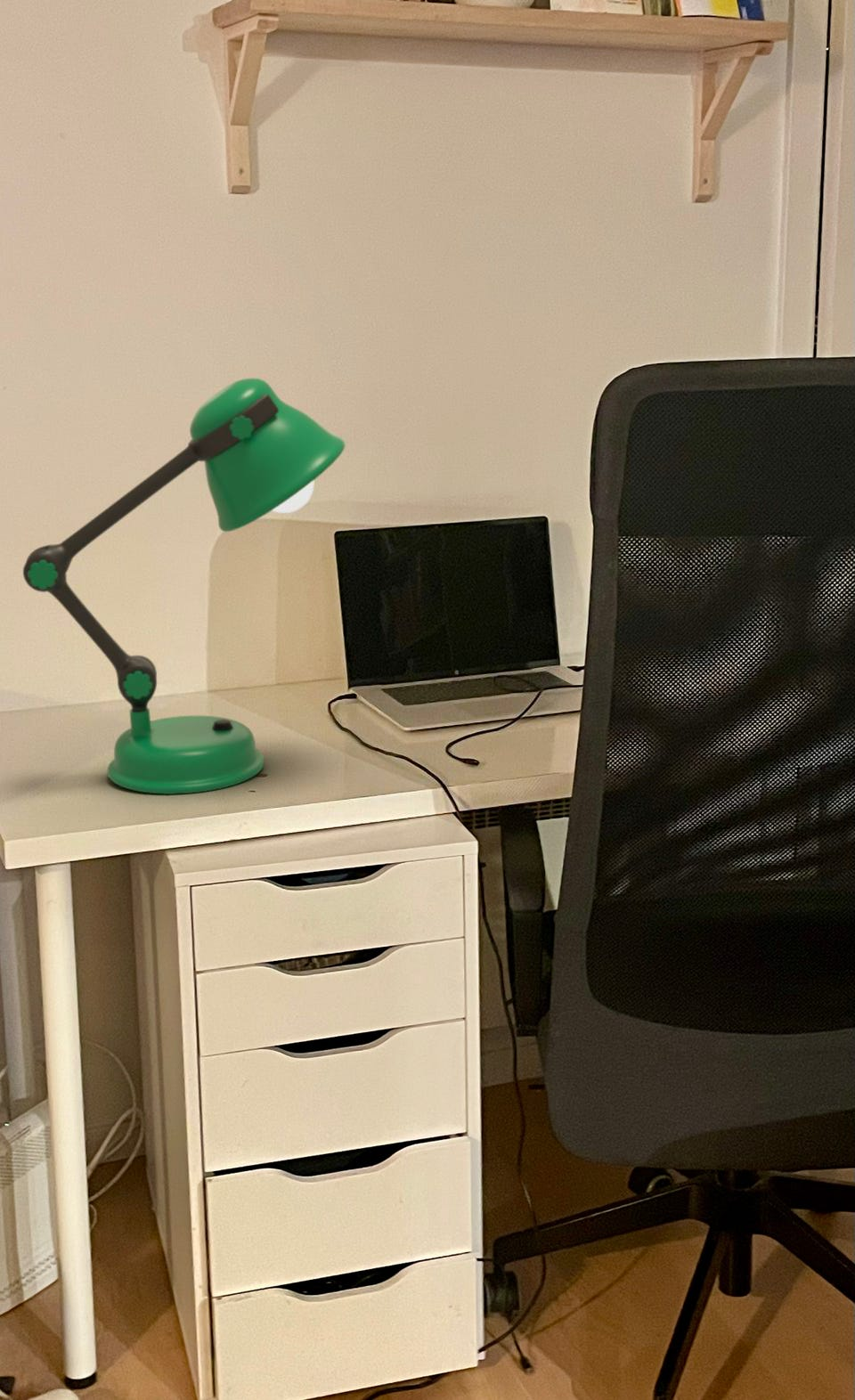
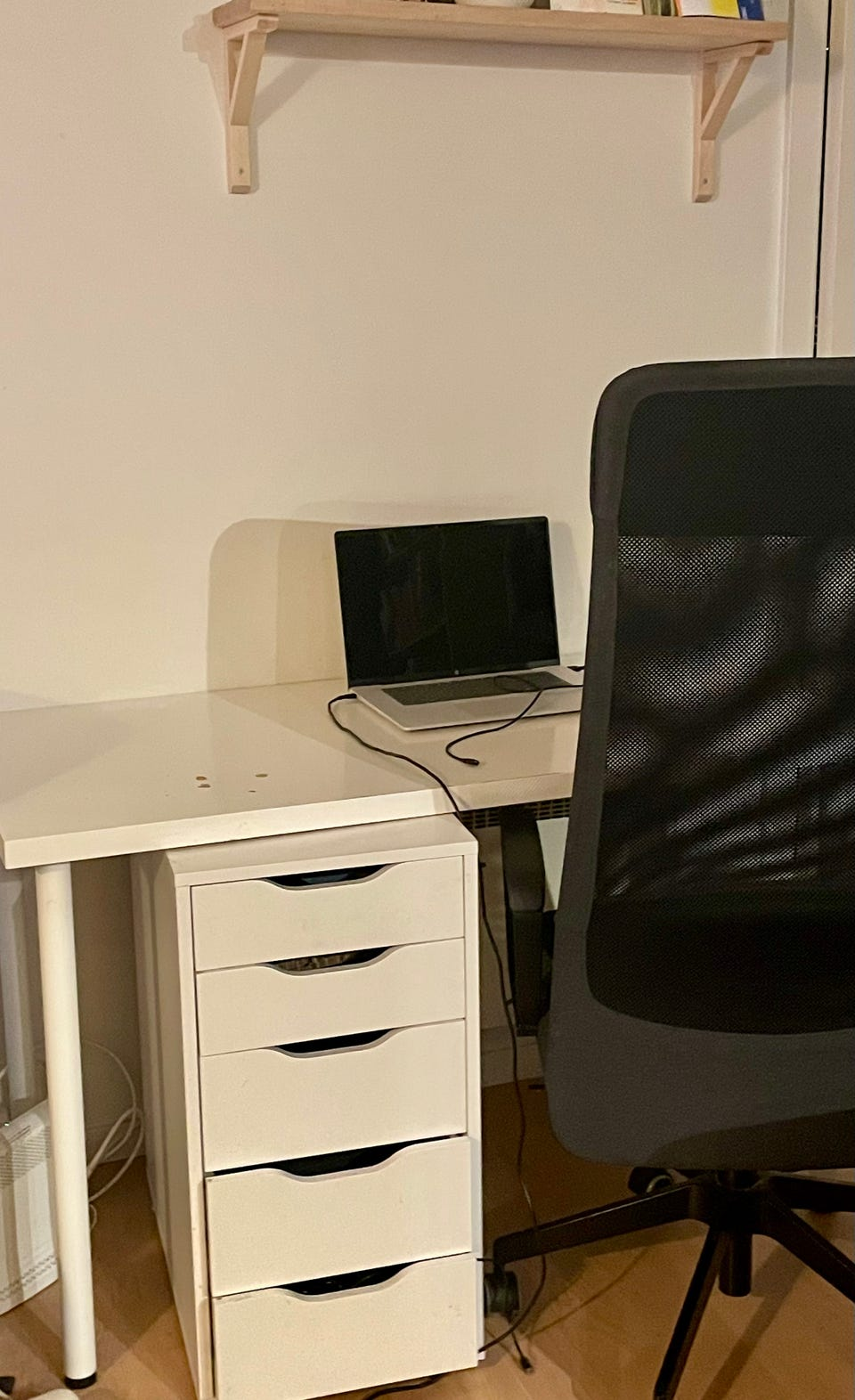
- desk lamp [22,378,346,795]
